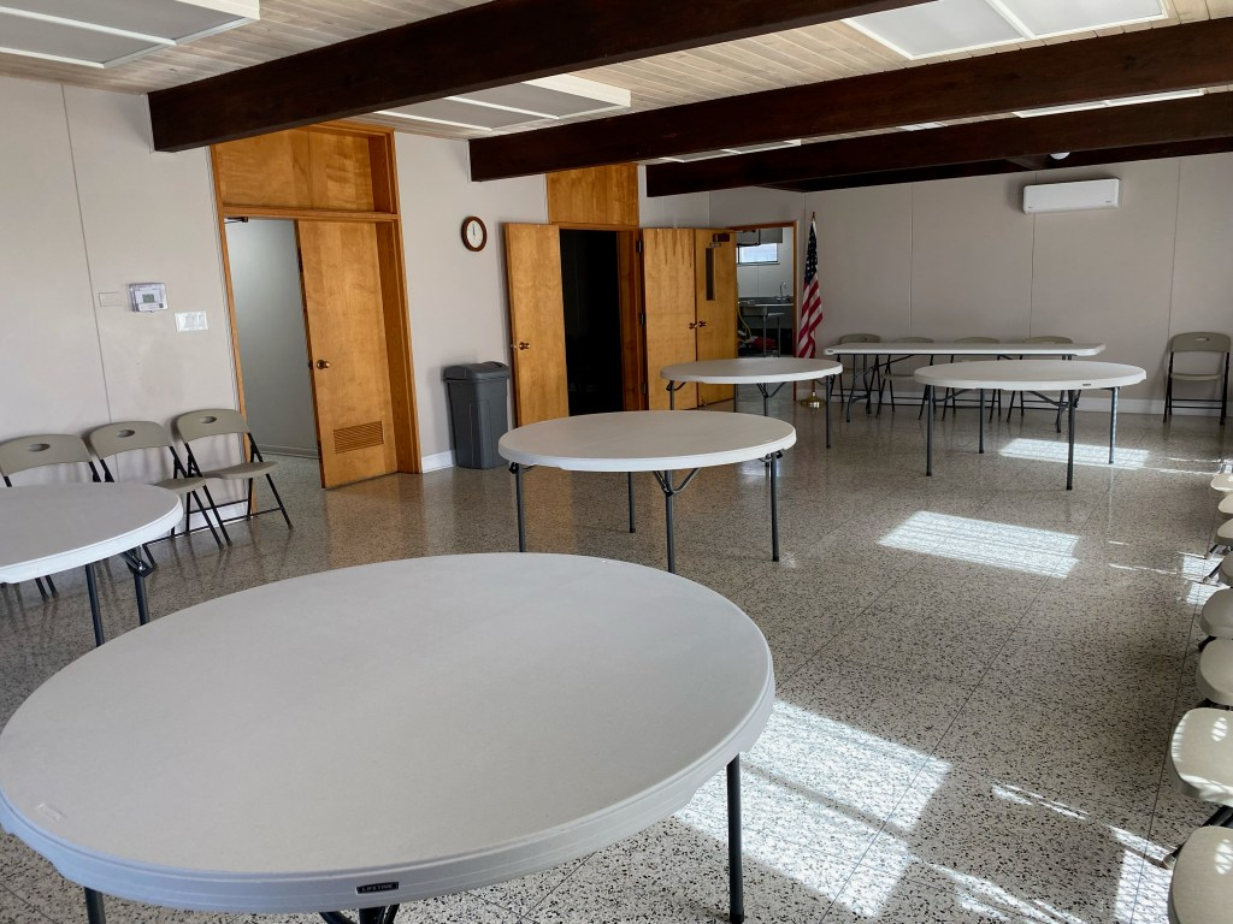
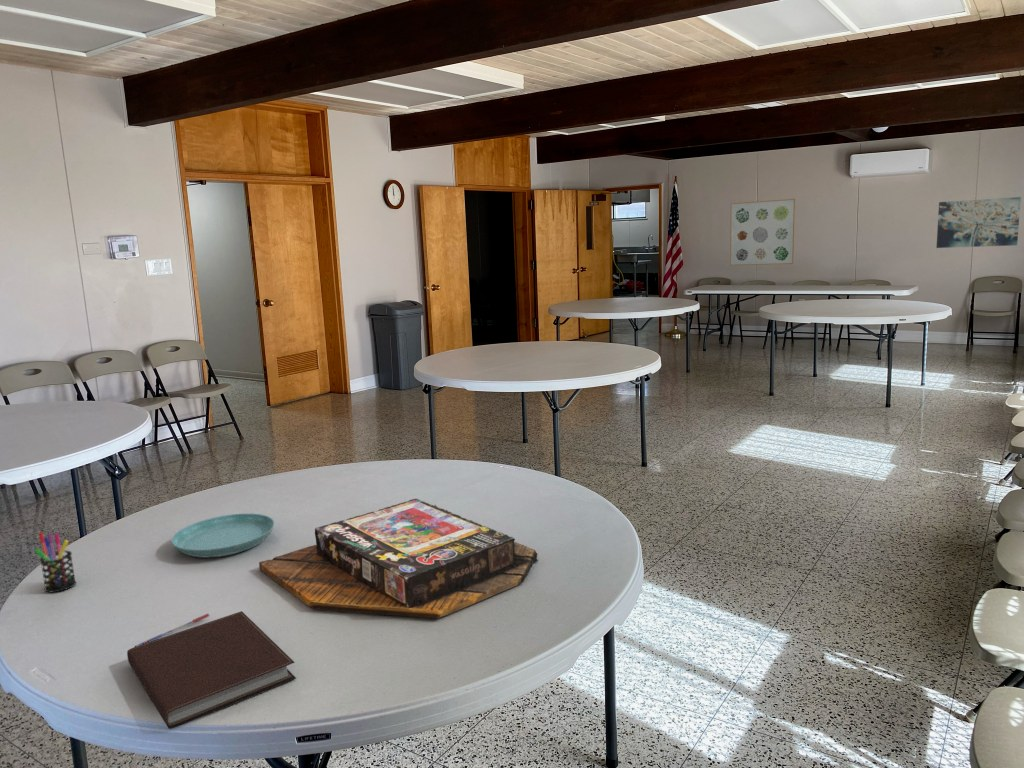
+ pen [134,613,210,647]
+ saucer [170,513,275,558]
+ notebook [126,610,297,730]
+ wall art [729,198,796,267]
+ pen holder [34,531,77,593]
+ wall art [935,196,1022,249]
+ board game [258,497,539,620]
